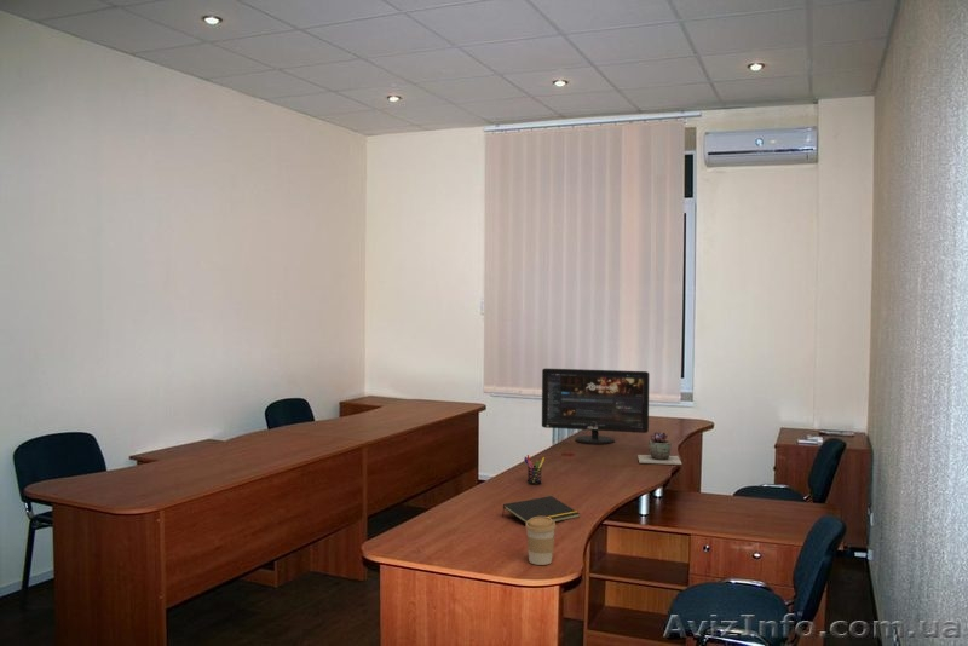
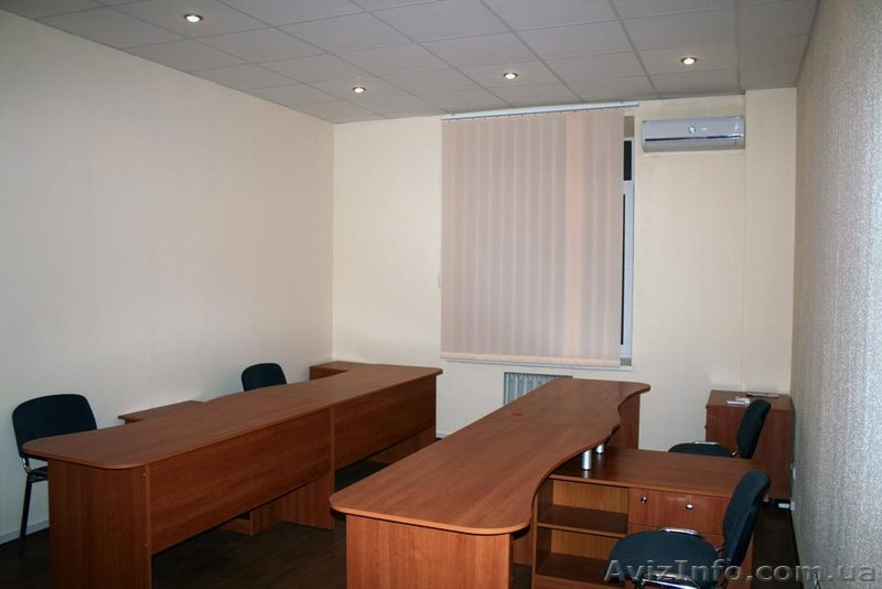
- coffee cup [524,517,557,566]
- succulent plant [636,431,682,466]
- computer monitor [541,368,650,445]
- pen holder [523,454,546,486]
- notepad [501,495,581,524]
